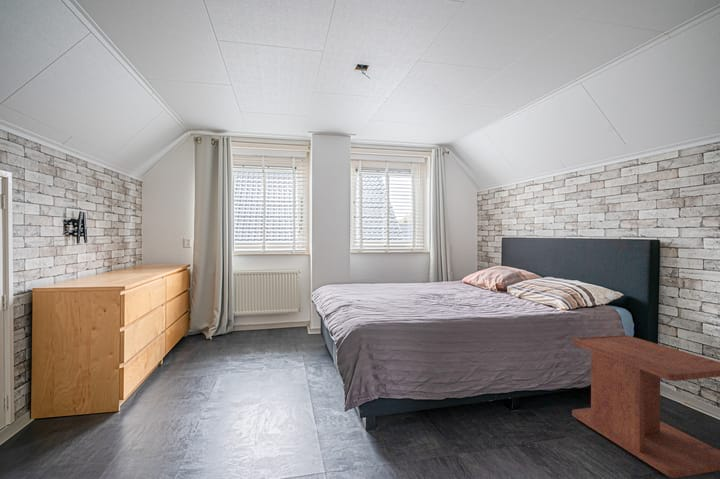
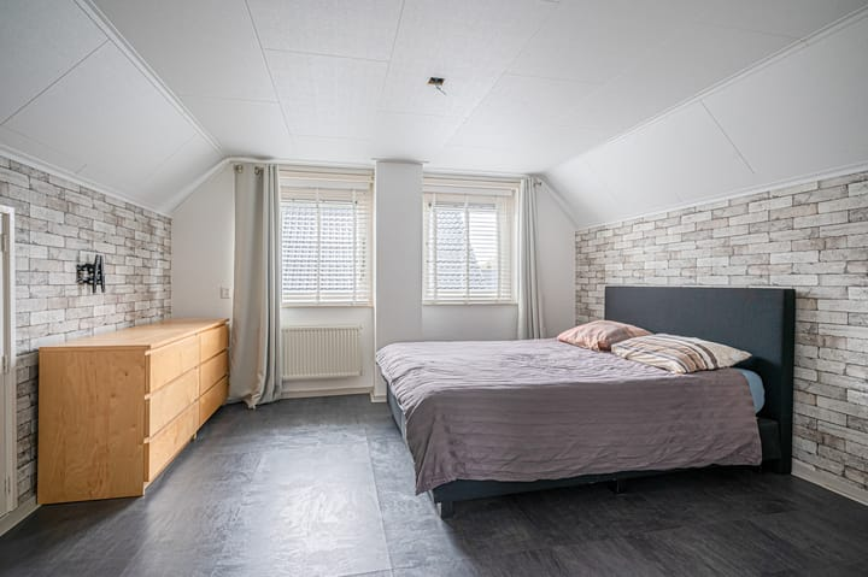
- side table [571,334,720,479]
